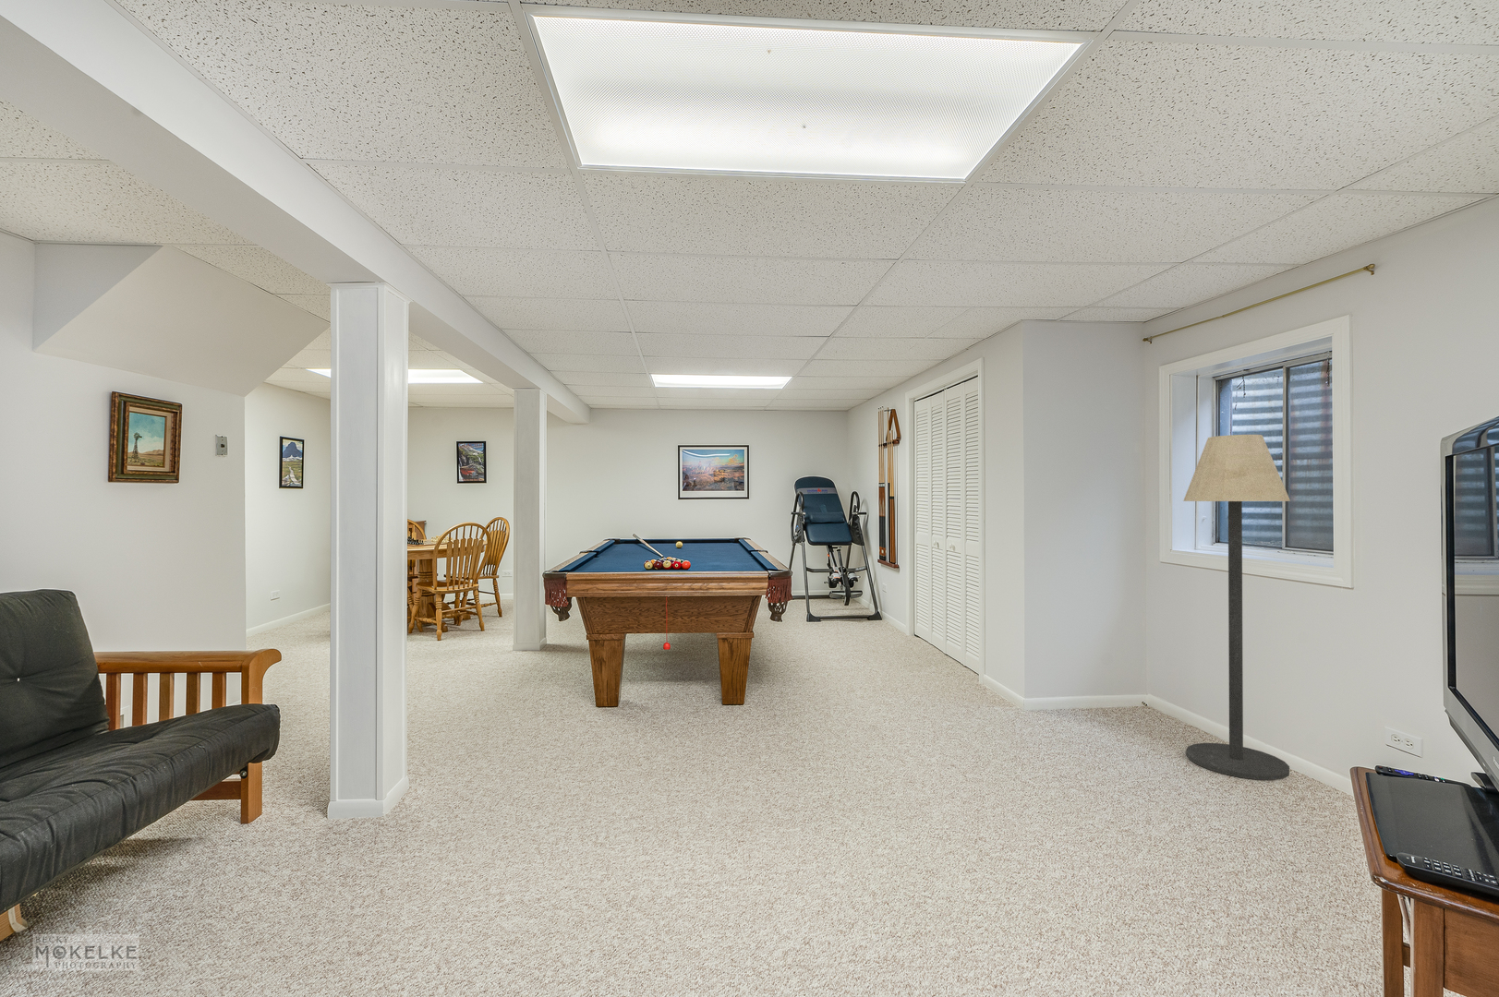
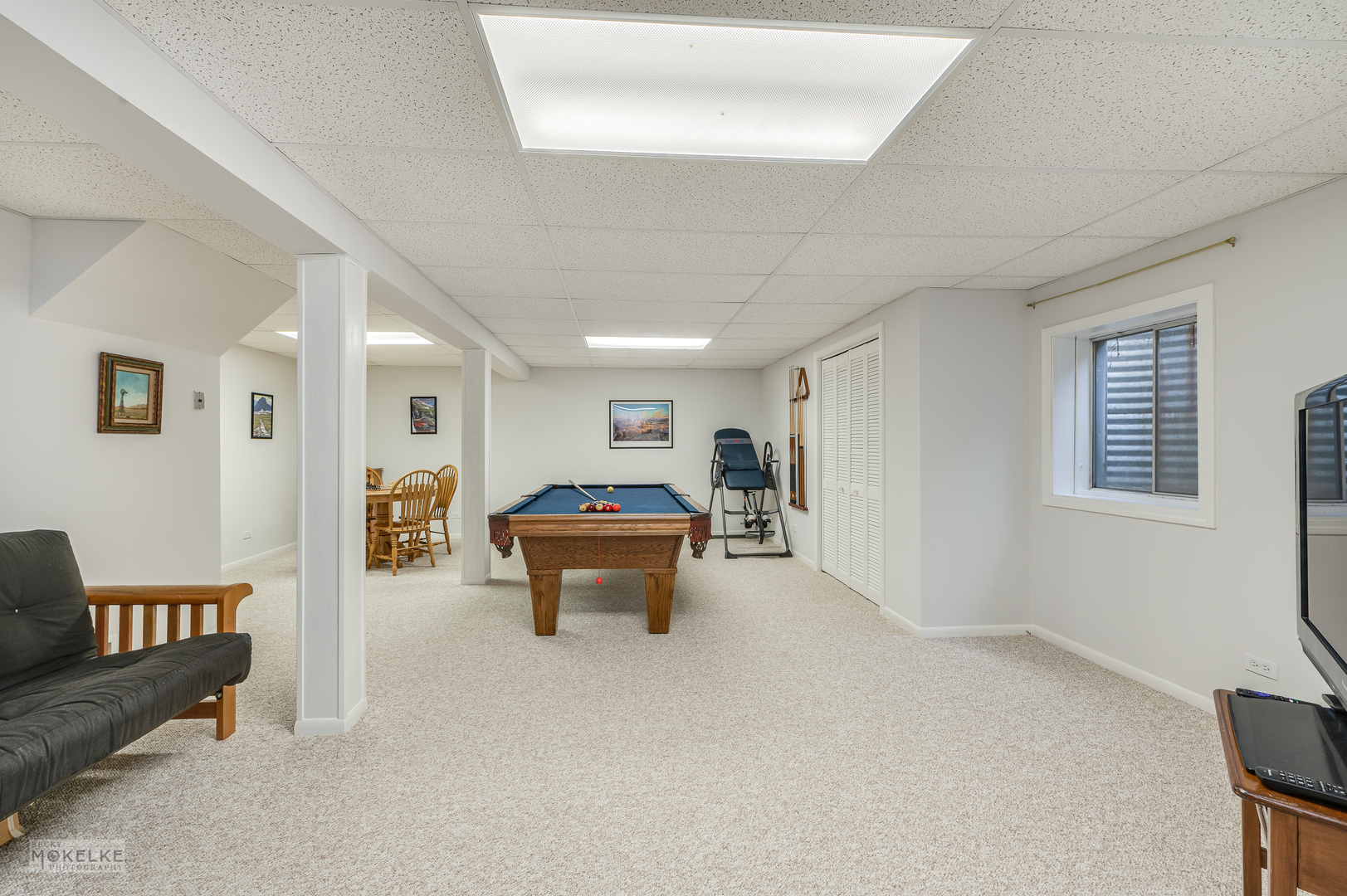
- floor lamp [1183,434,1291,781]
